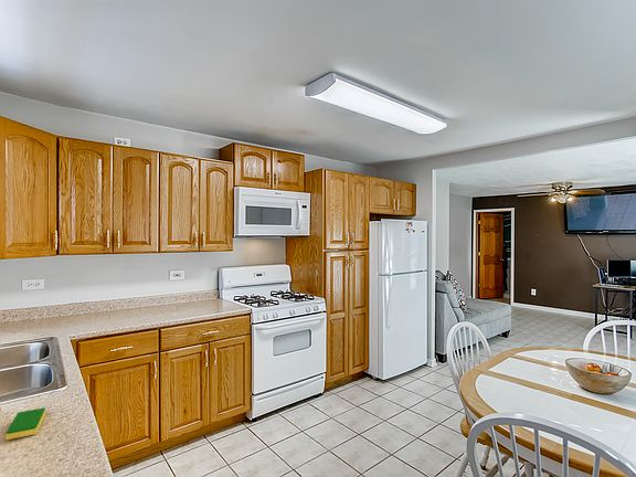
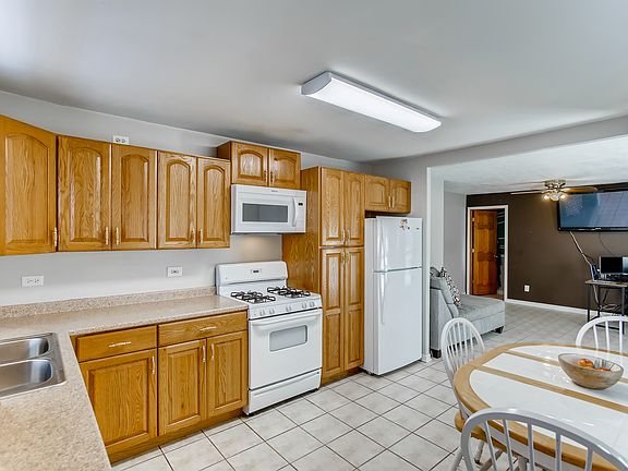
- dish sponge [4,406,46,441]
